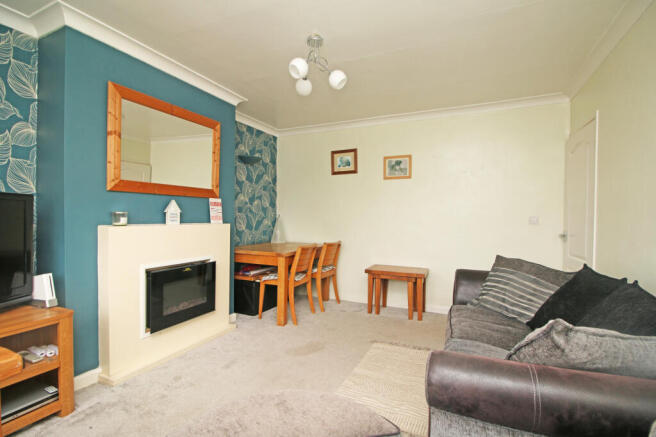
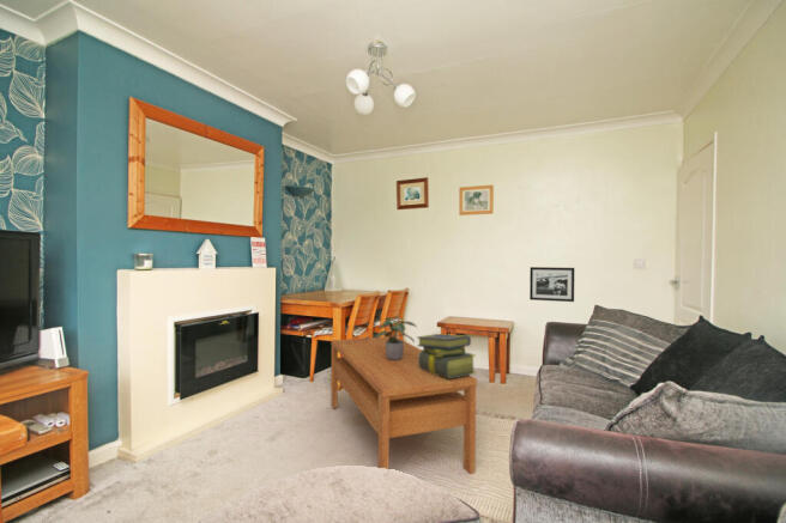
+ coffee table [329,335,478,475]
+ picture frame [528,266,575,303]
+ potted plant [375,318,418,360]
+ stack of books [416,333,477,378]
